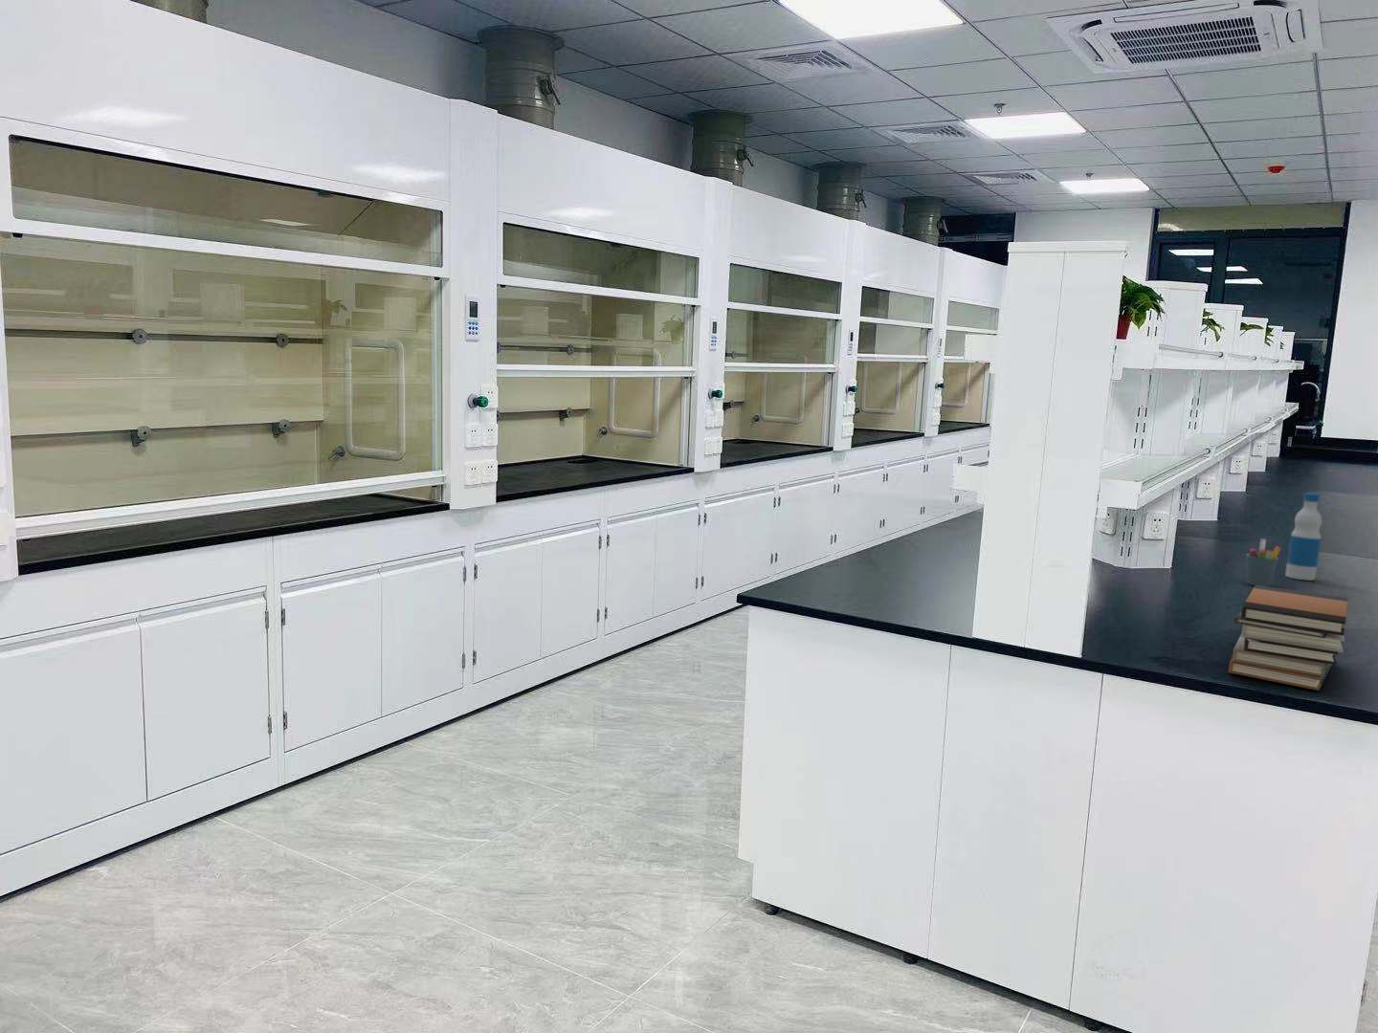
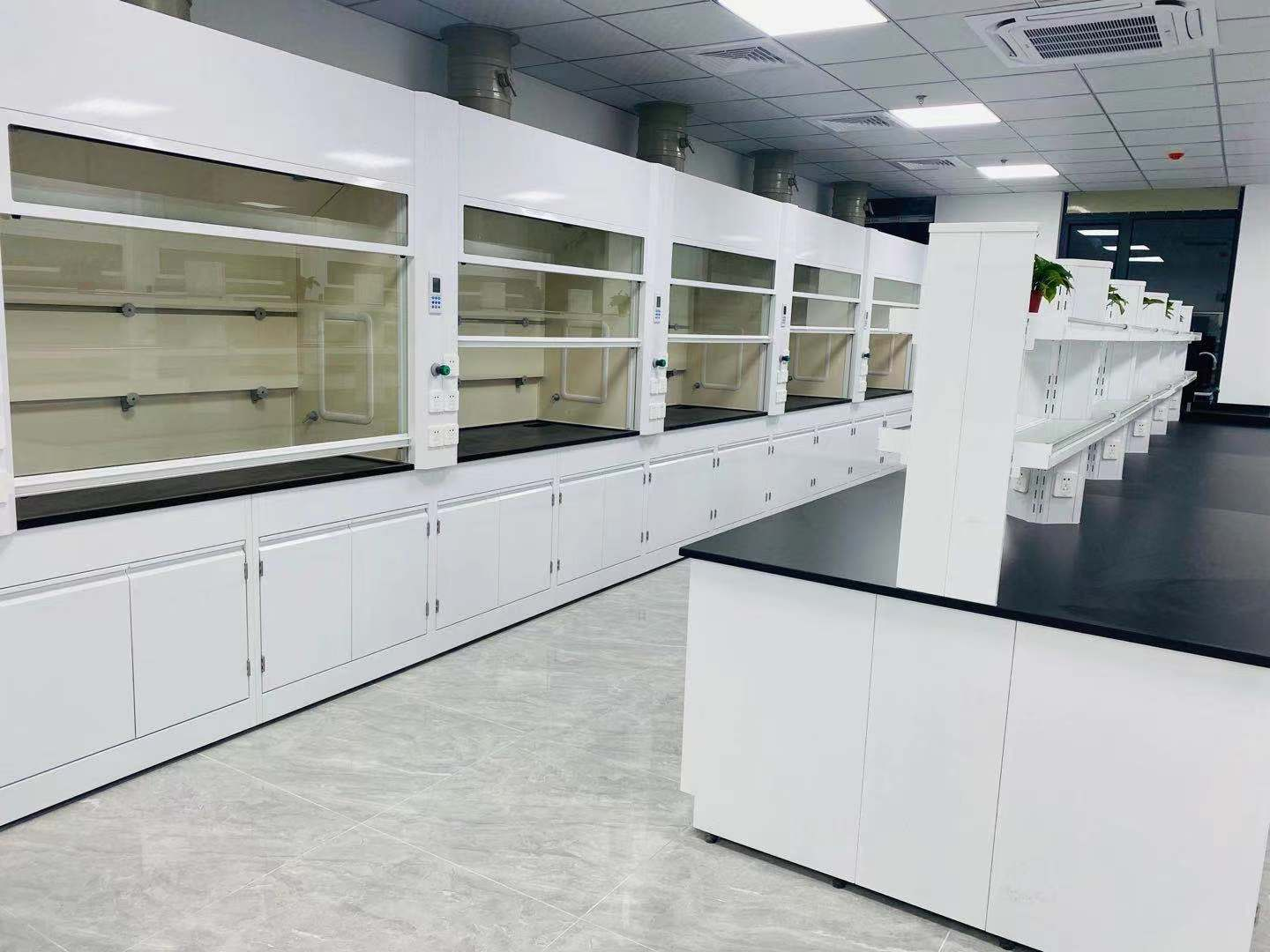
- bottle [1285,492,1323,582]
- book stack [1228,585,1349,691]
- pen holder [1245,537,1283,587]
